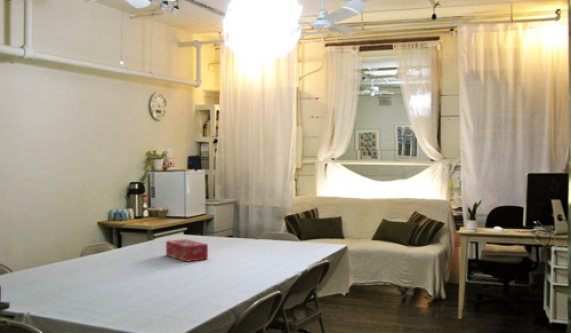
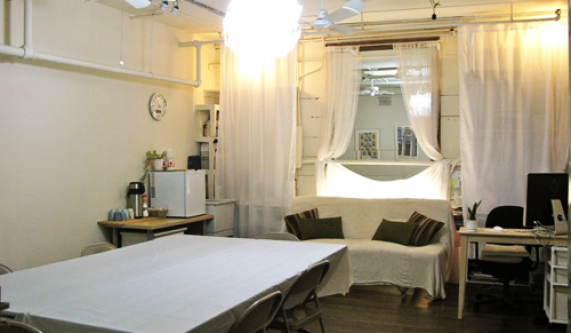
- tissue box [165,238,209,263]
